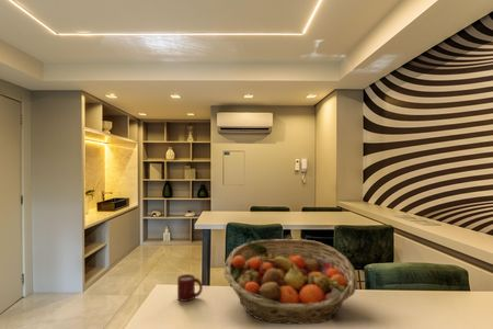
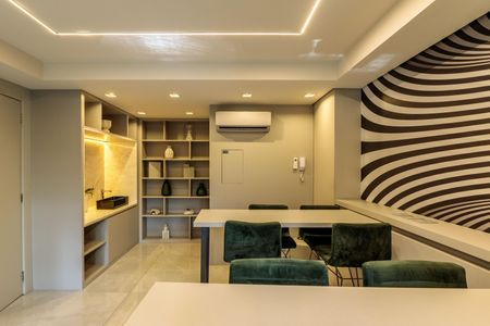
- fruit basket [223,238,358,326]
- cup [176,273,204,303]
